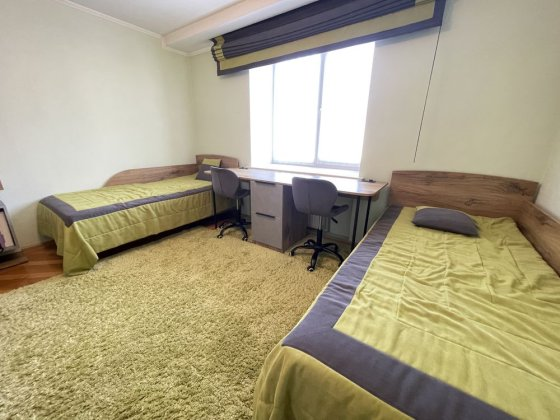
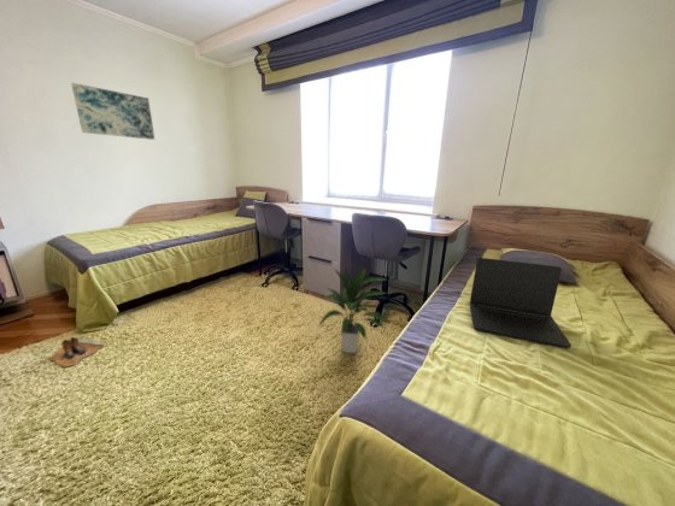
+ laptop [469,257,573,349]
+ wall art [70,82,155,141]
+ boots [48,336,105,367]
+ indoor plant [317,265,388,354]
